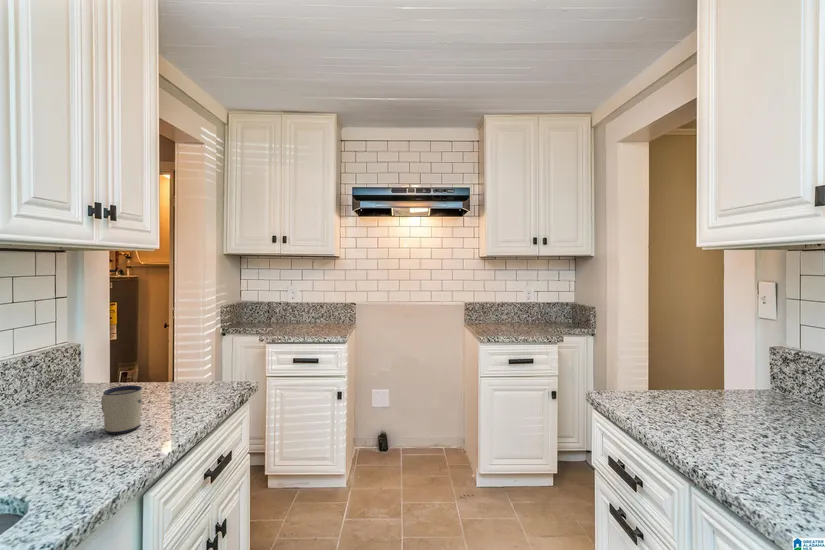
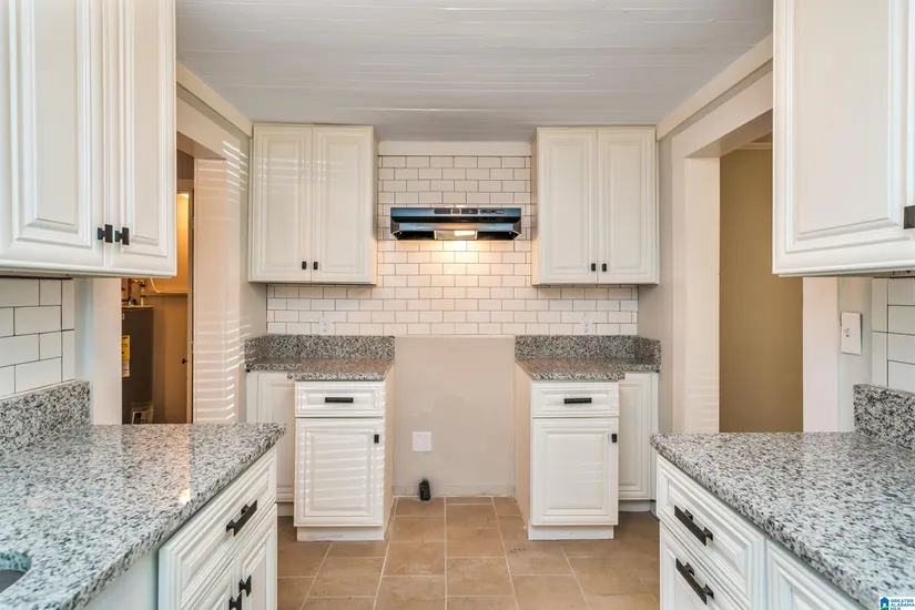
- mug [101,384,143,435]
